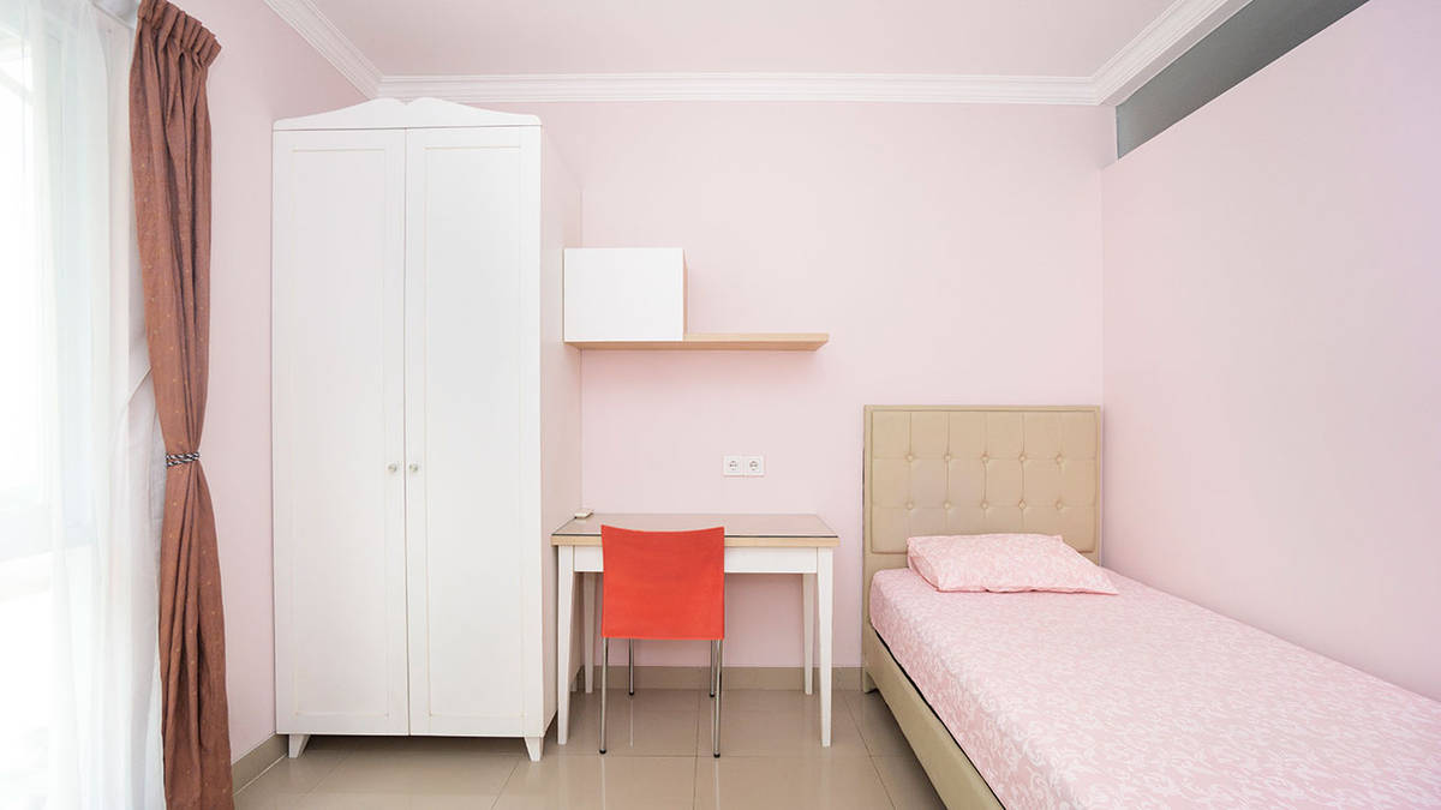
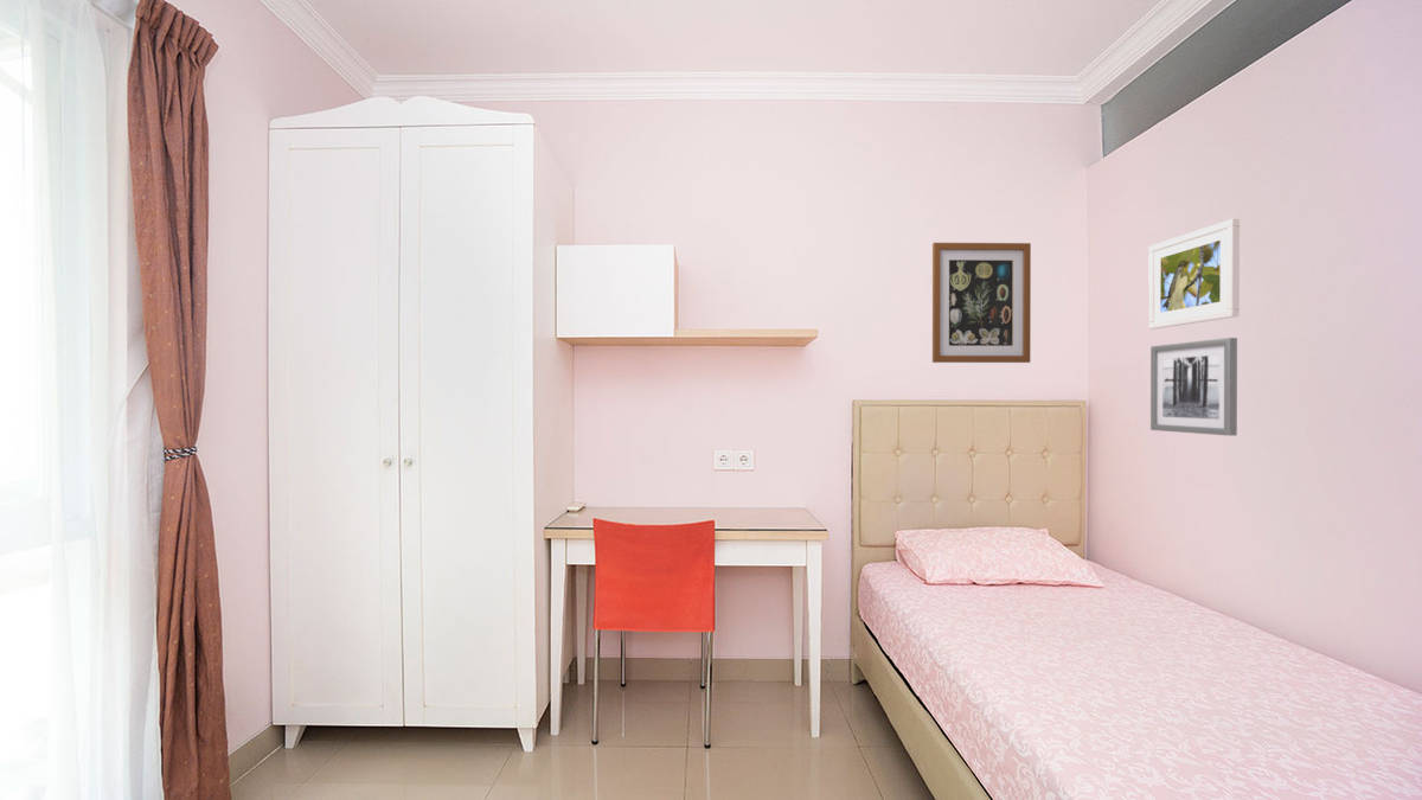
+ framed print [1147,218,1241,331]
+ wall art [1149,337,1238,437]
+ wall art [931,242,1032,364]
